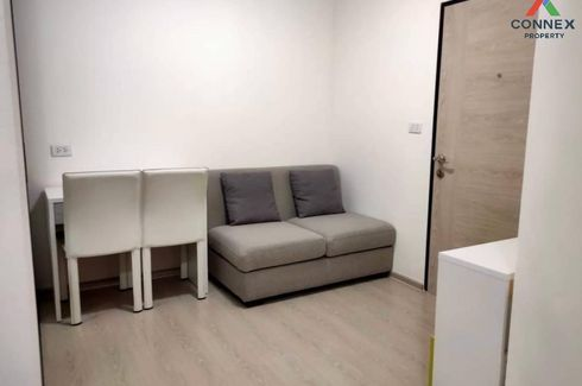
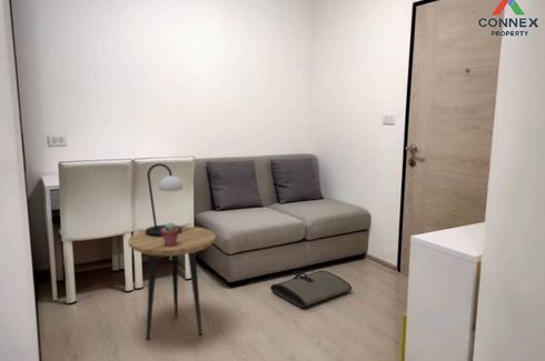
+ tool roll [269,270,353,309]
+ side table [127,225,217,341]
+ potted succulent [160,222,179,247]
+ table lamp [145,162,184,238]
